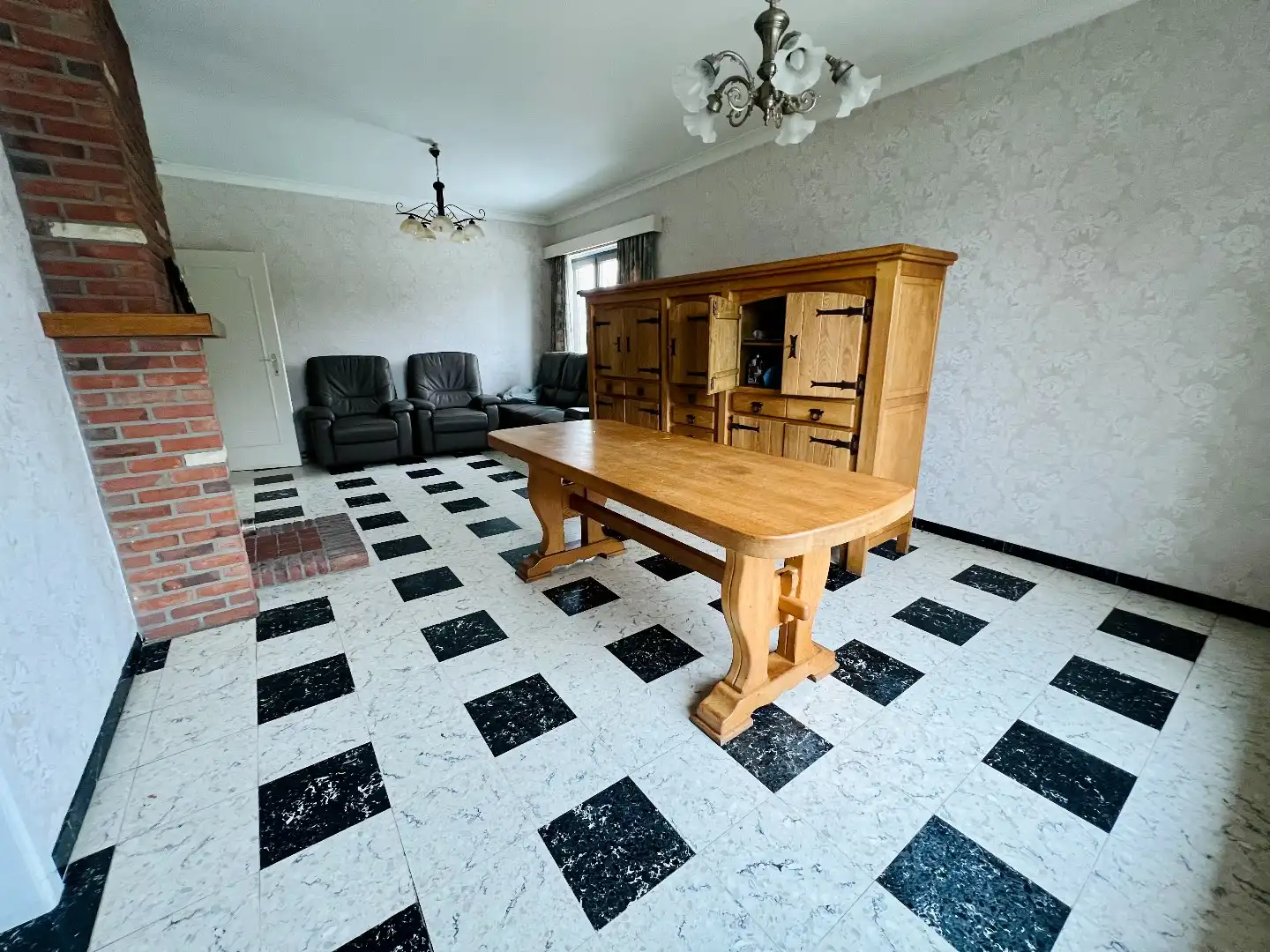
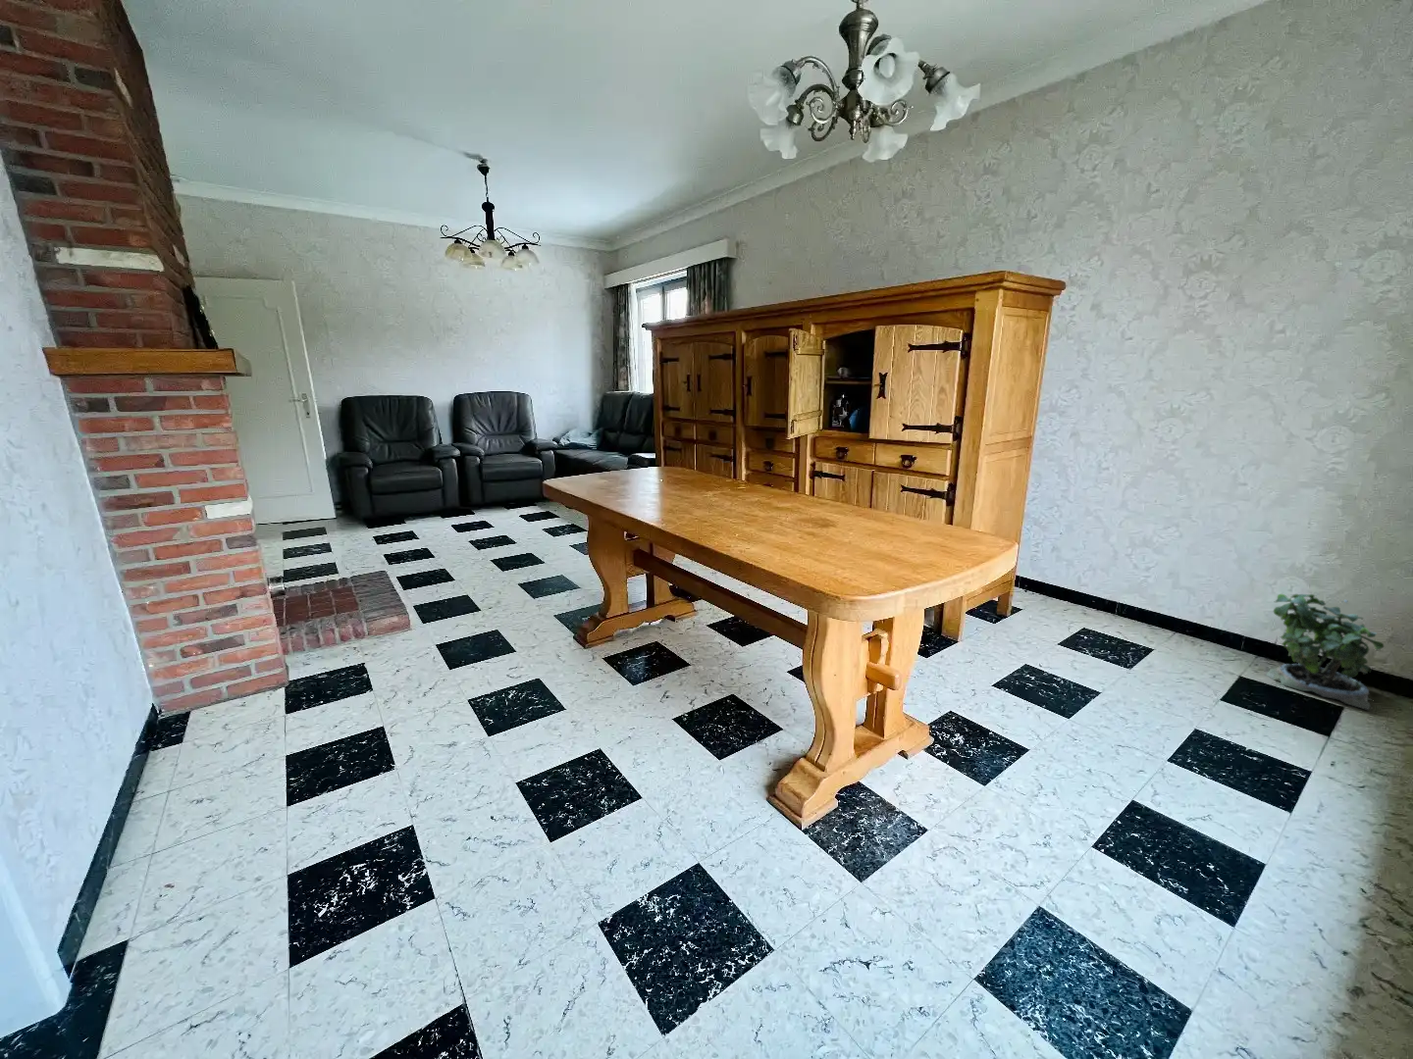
+ potted plant [1265,593,1385,711]
